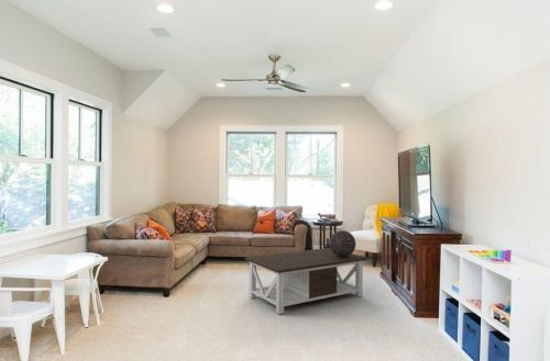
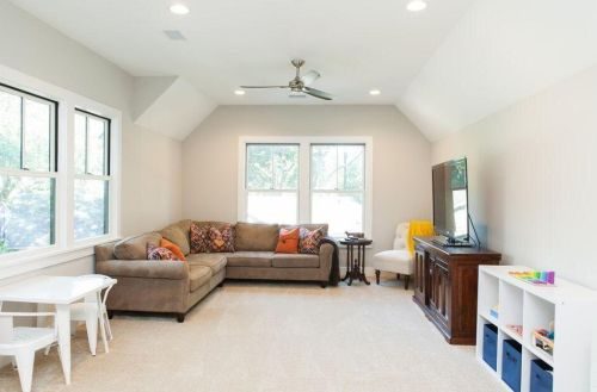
- coffee table [244,247,369,315]
- decorative sphere [328,229,356,257]
